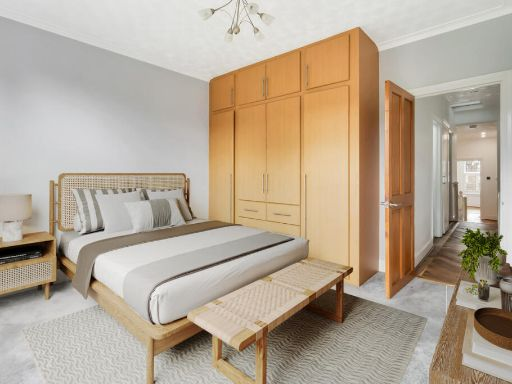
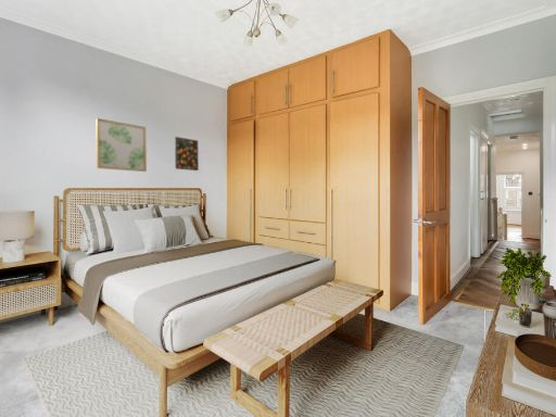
+ wall art [94,117,148,173]
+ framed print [174,136,200,172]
